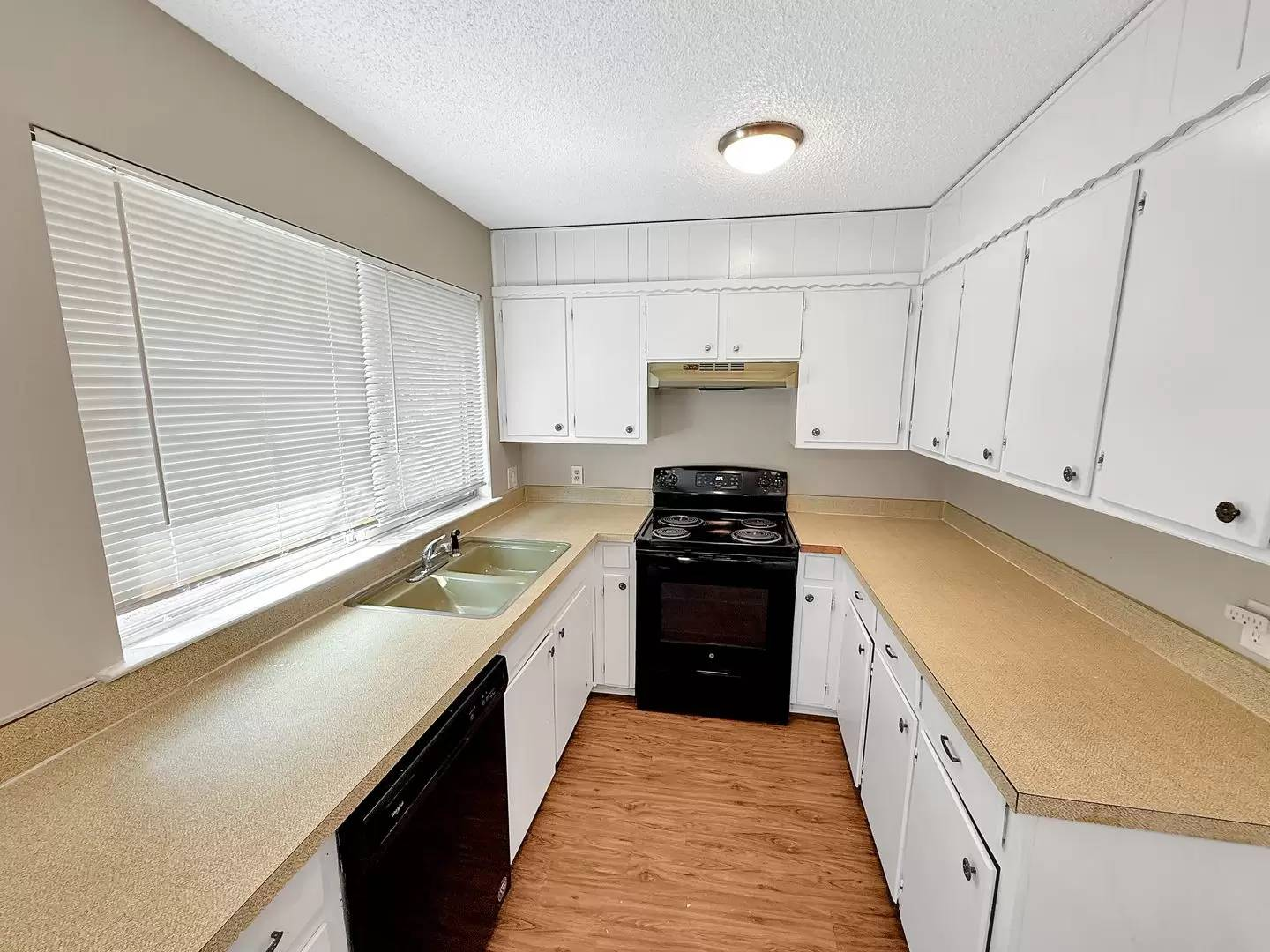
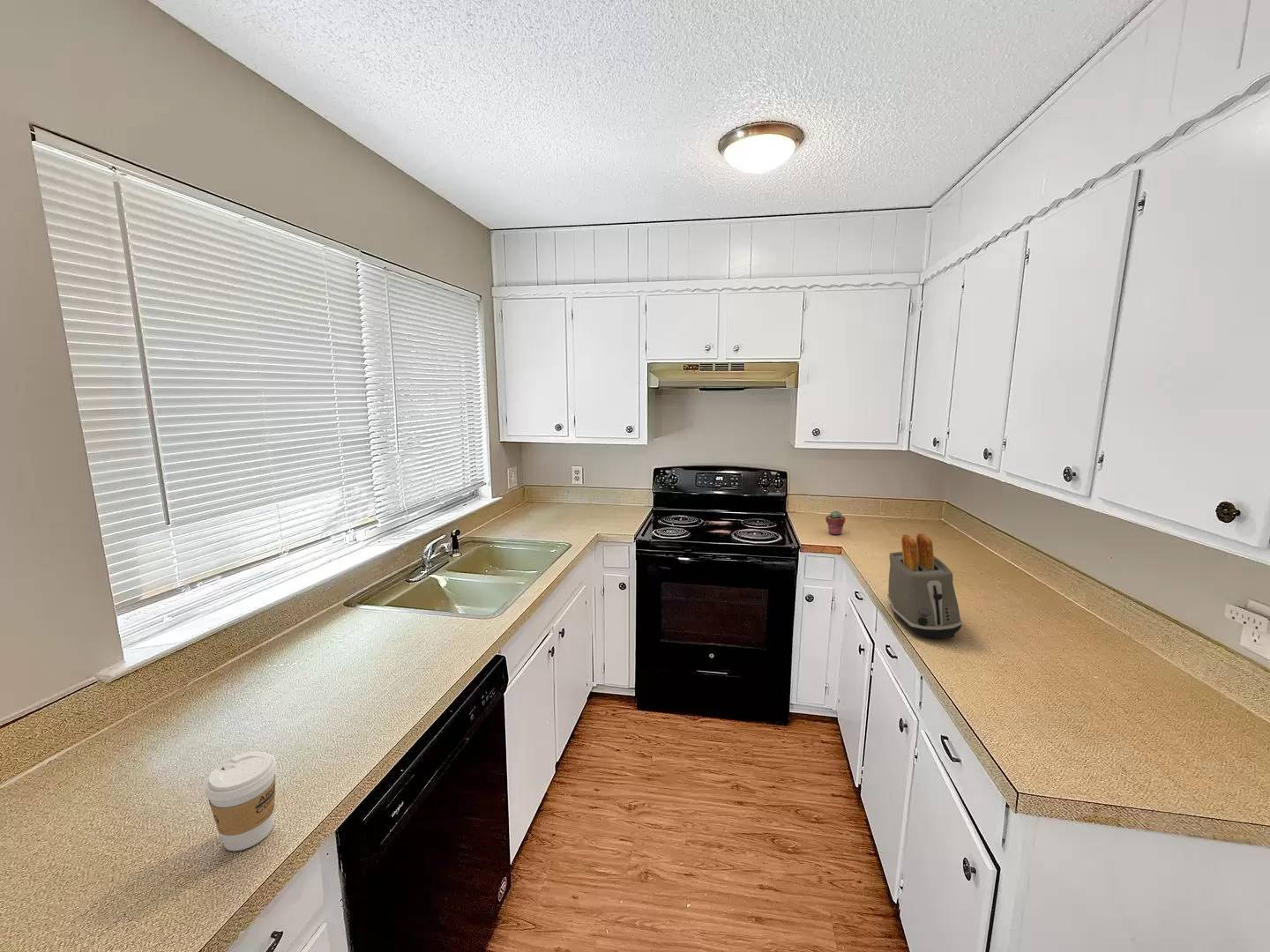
+ toaster [886,532,963,638]
+ potted succulent [825,509,846,536]
+ coffee cup [205,750,278,852]
